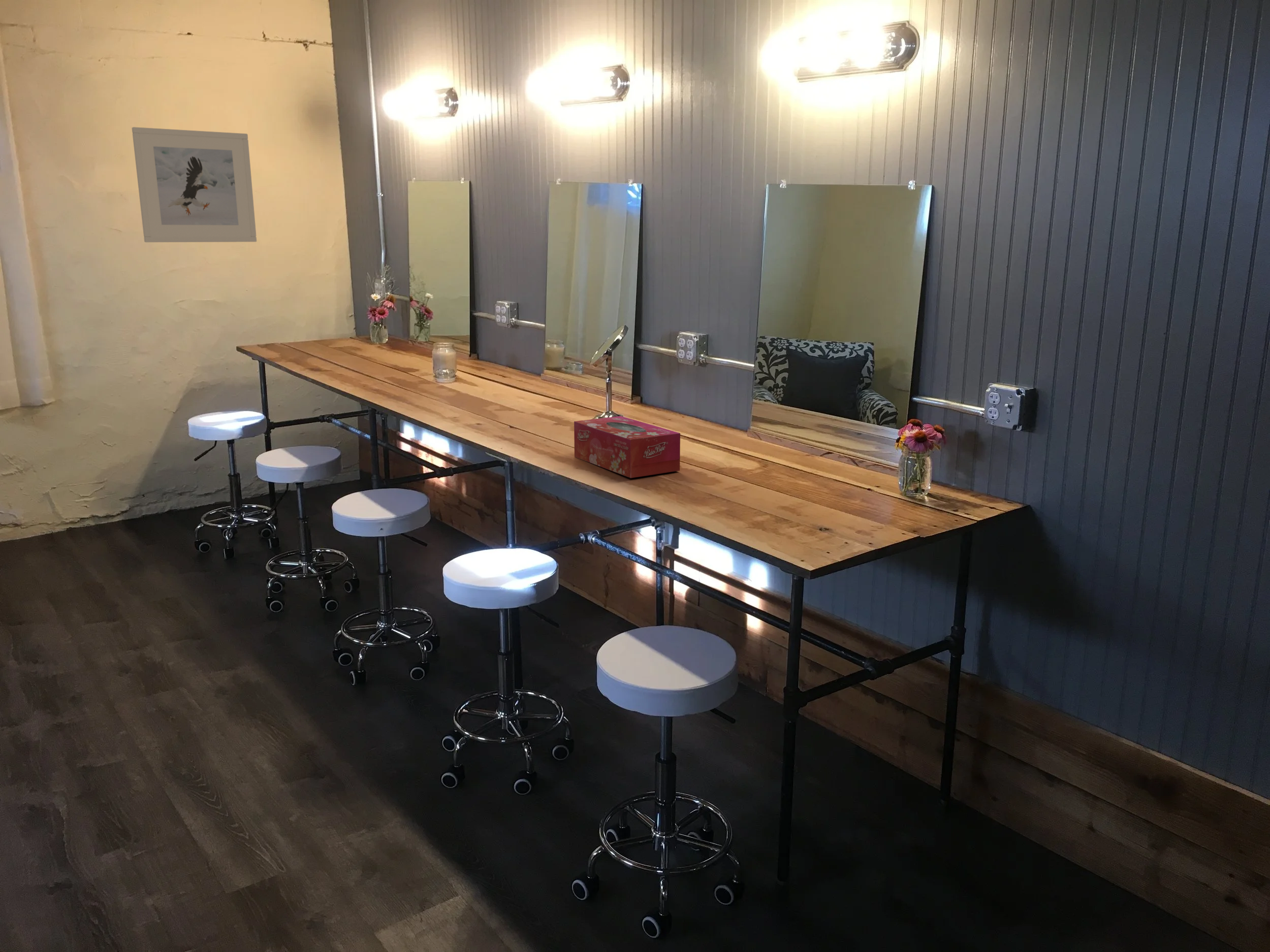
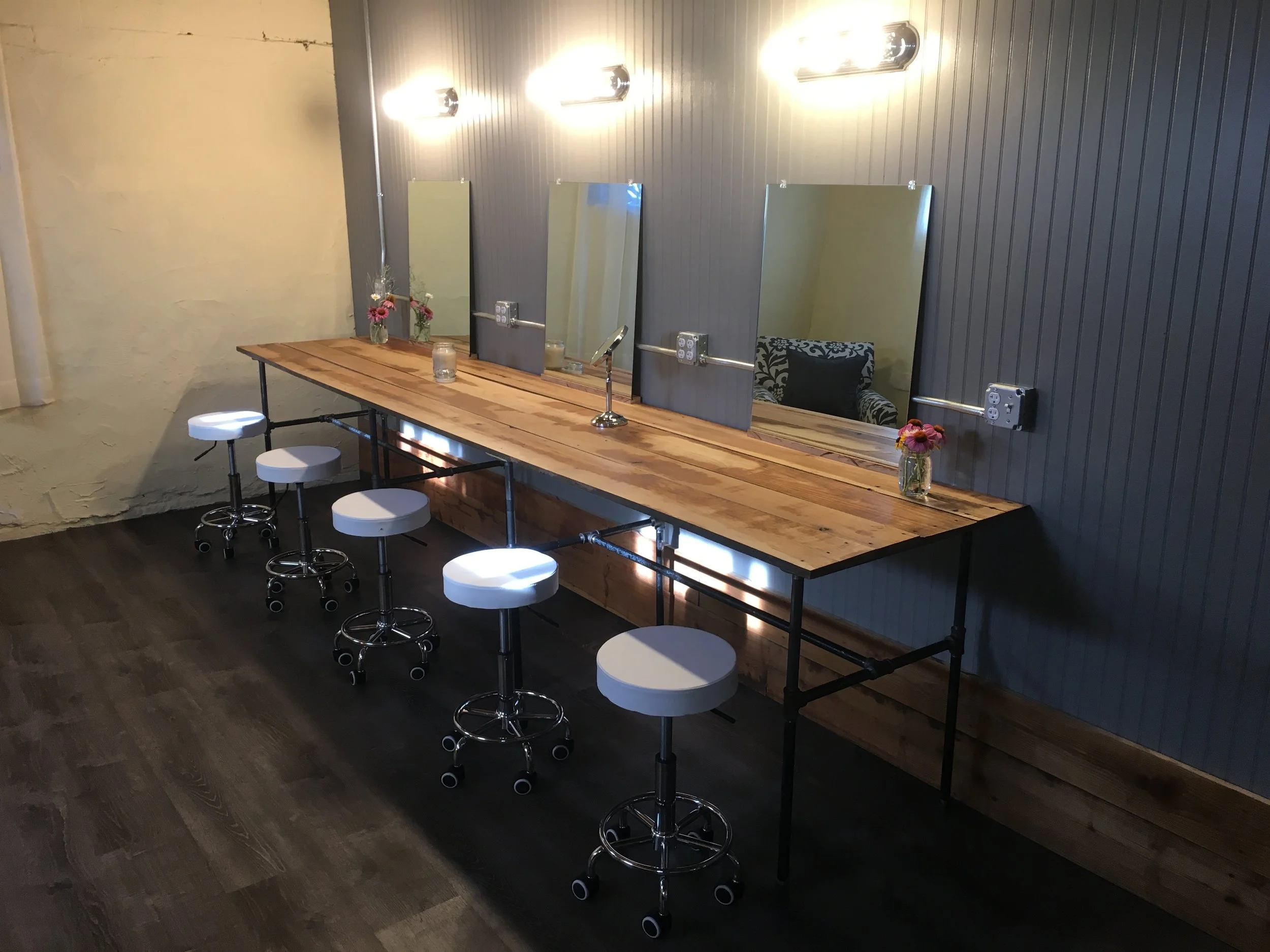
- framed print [132,126,257,243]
- tissue box [574,416,681,479]
